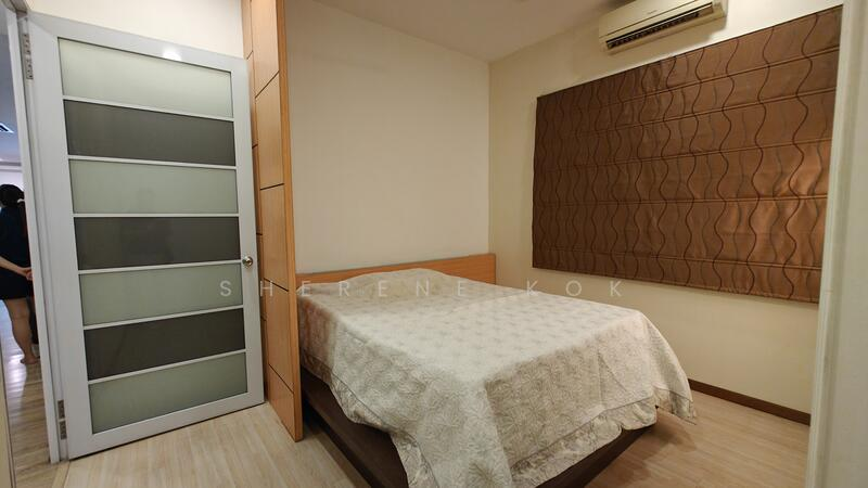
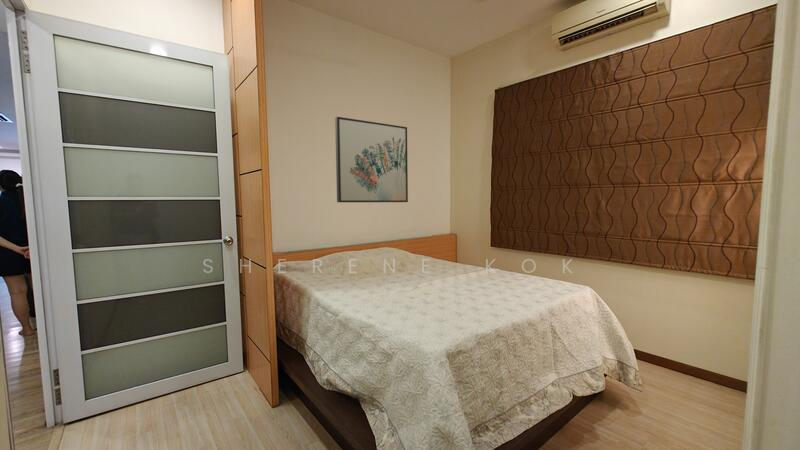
+ wall art [334,116,409,203]
